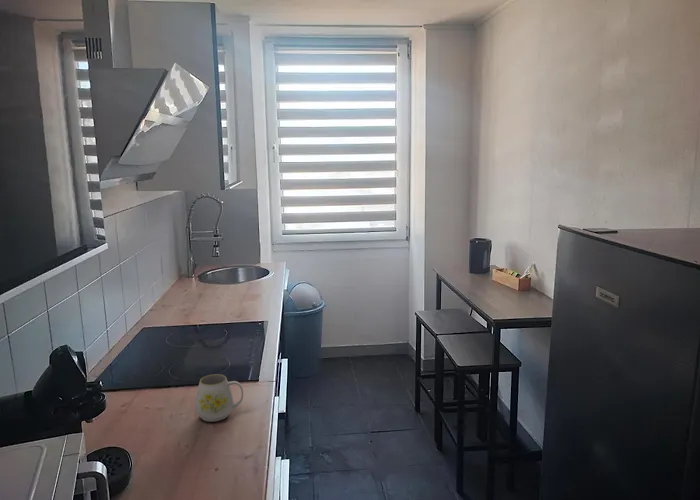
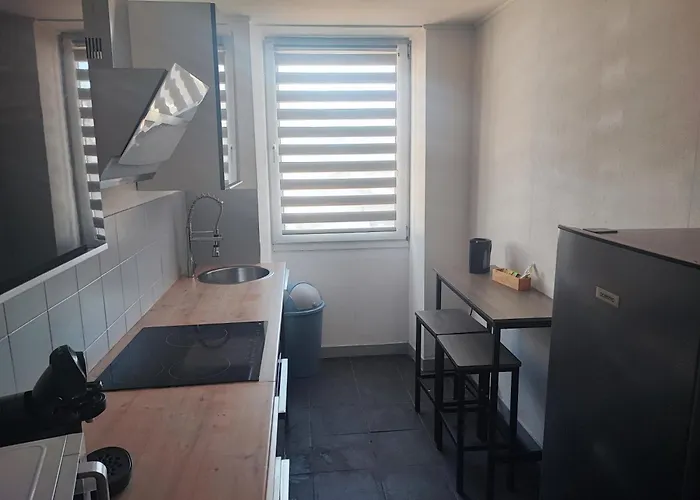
- mug [194,373,244,423]
